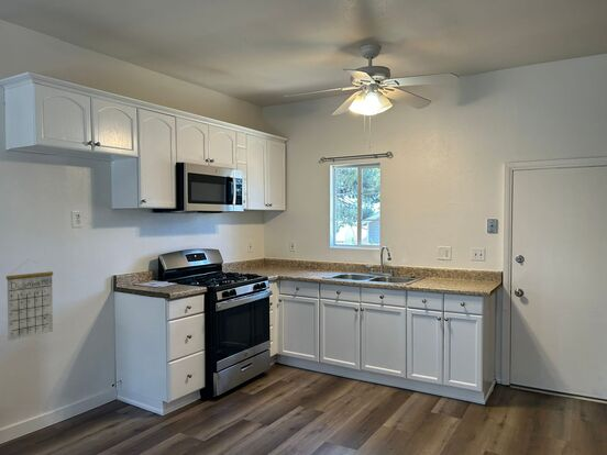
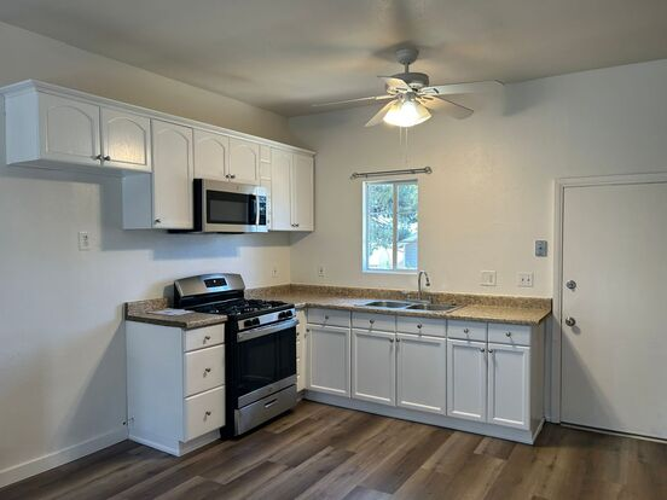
- calendar [5,258,54,342]
